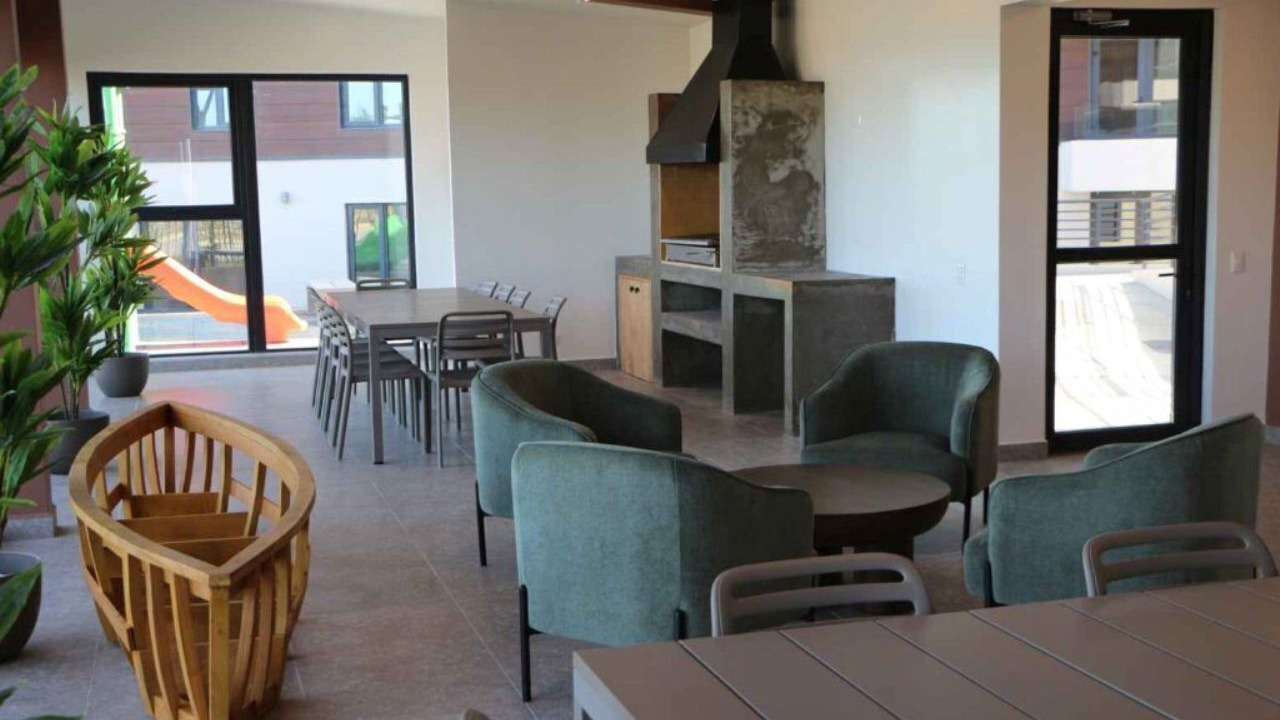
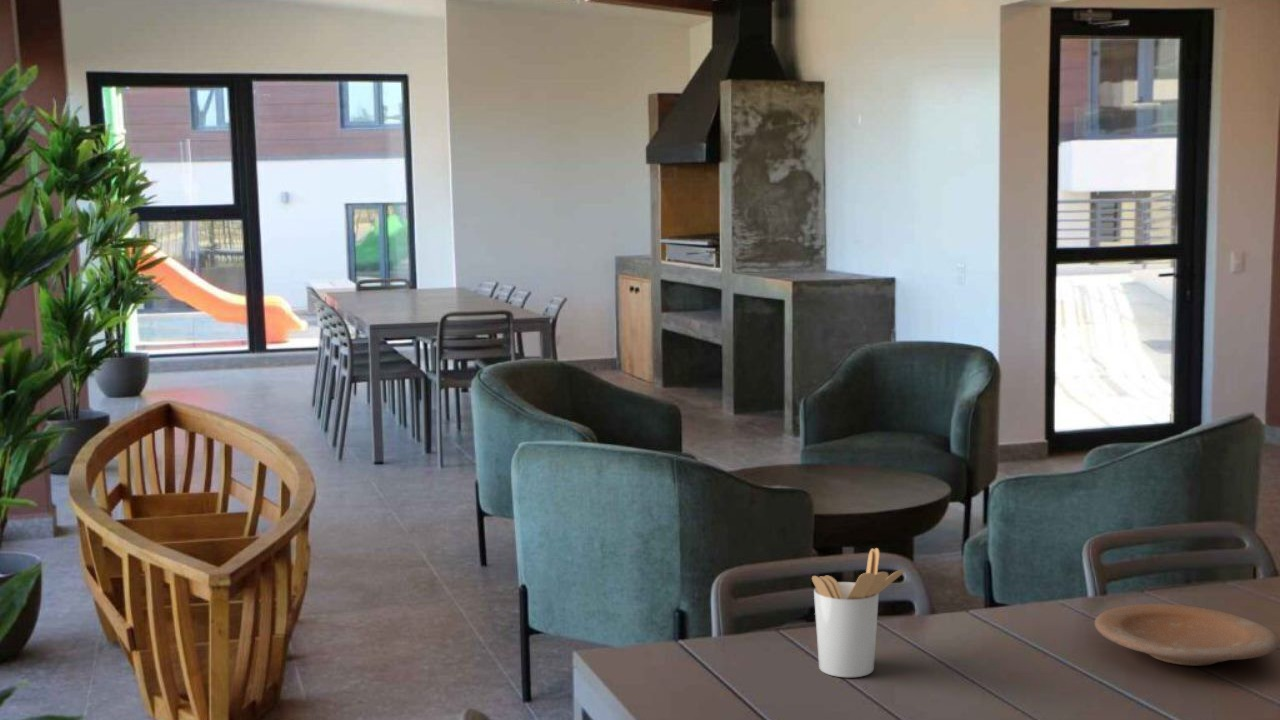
+ utensil holder [811,547,905,678]
+ plate [1094,603,1280,667]
